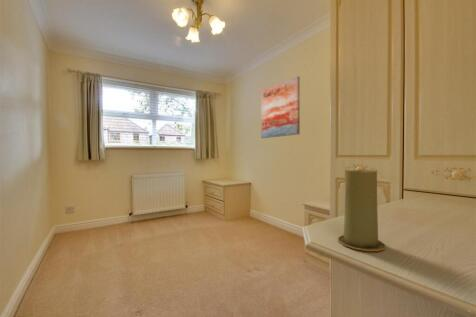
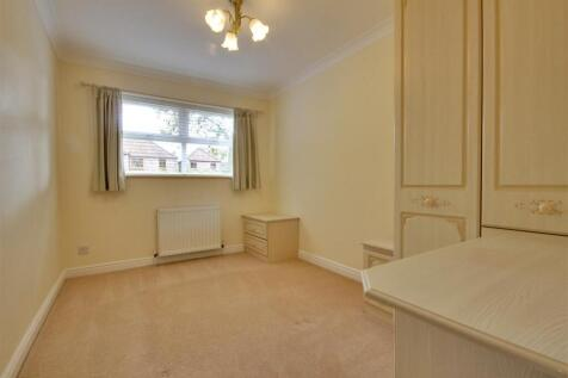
- wall art [260,75,301,139]
- candle [337,169,386,252]
